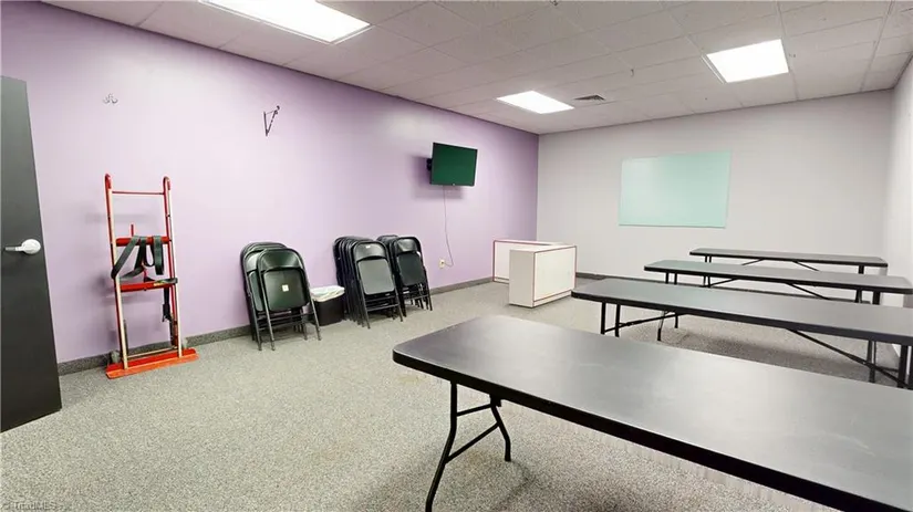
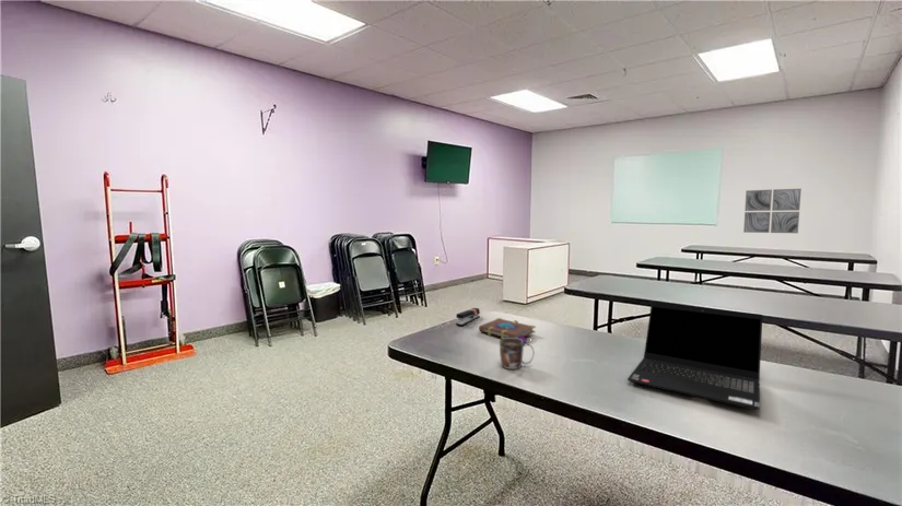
+ stapler [455,307,481,327]
+ wall art [742,188,803,234]
+ mug [499,338,535,370]
+ book [478,317,537,343]
+ laptop computer [626,302,764,411]
